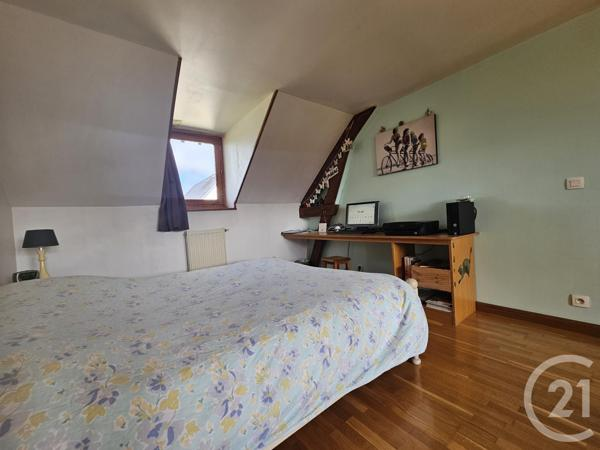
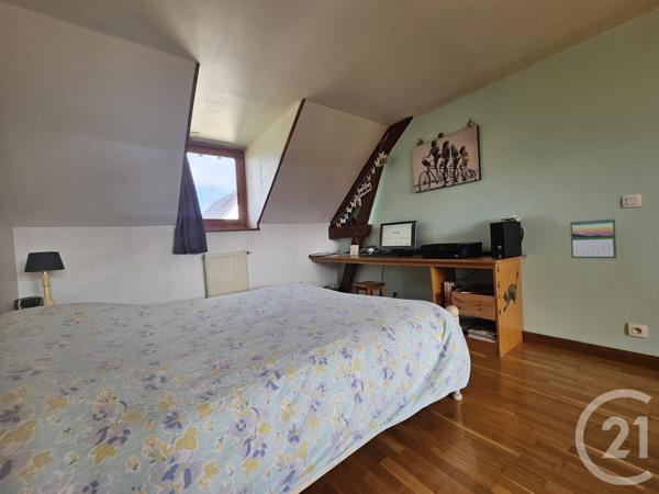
+ calendar [569,217,617,259]
